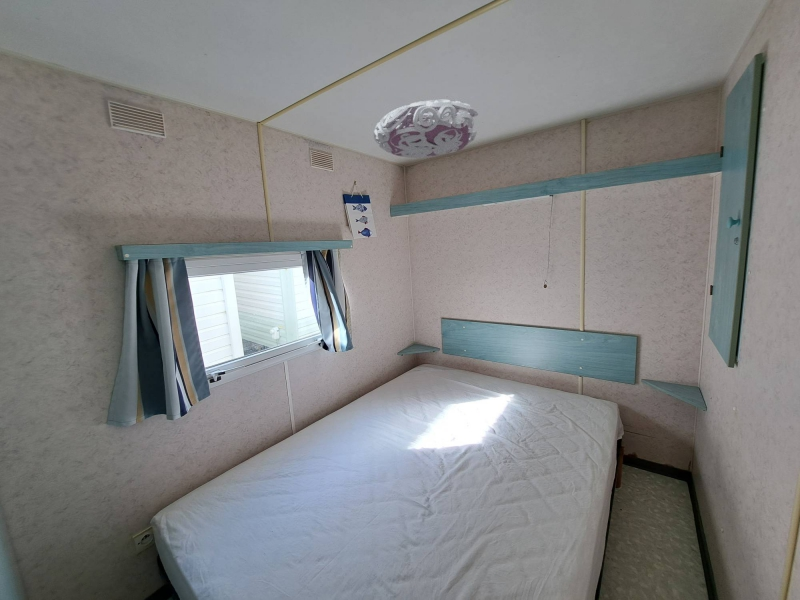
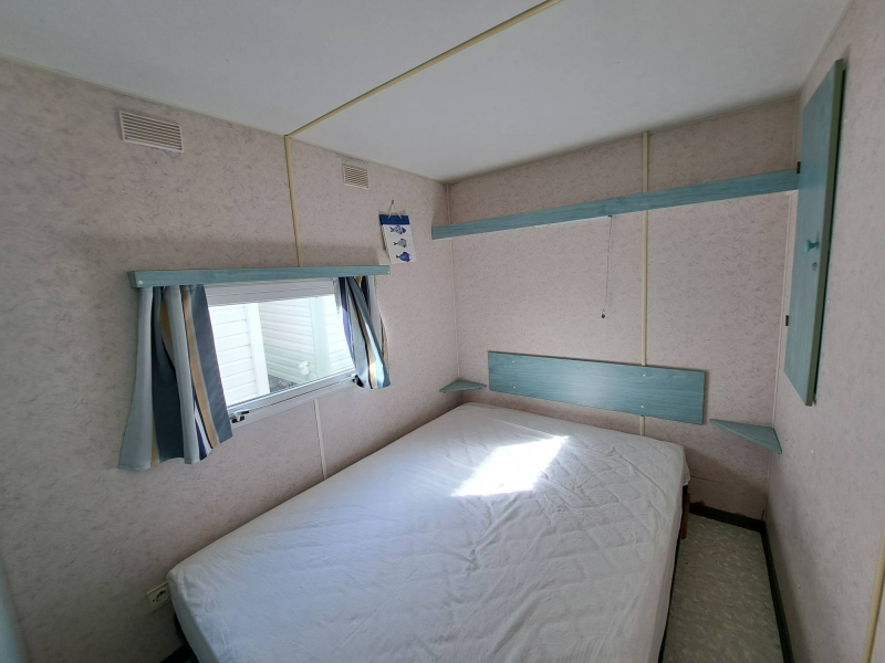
- ceiling light [373,99,479,159]
